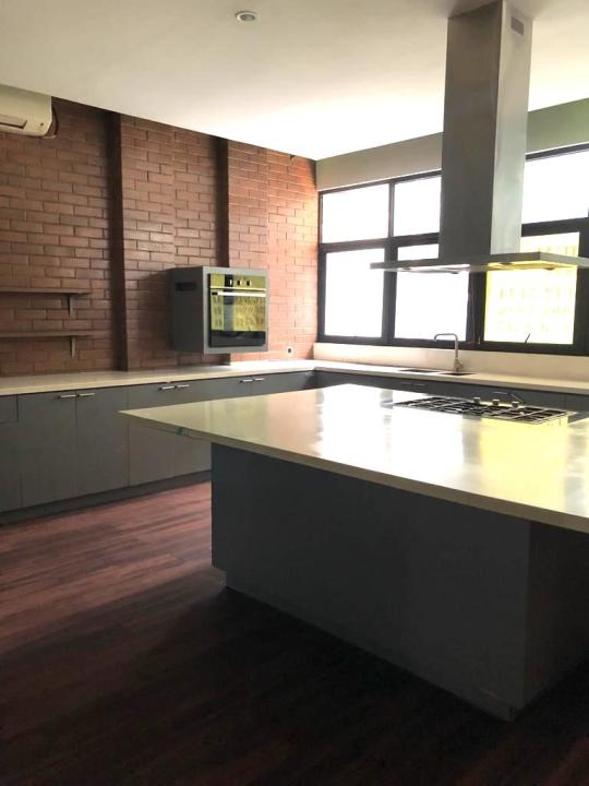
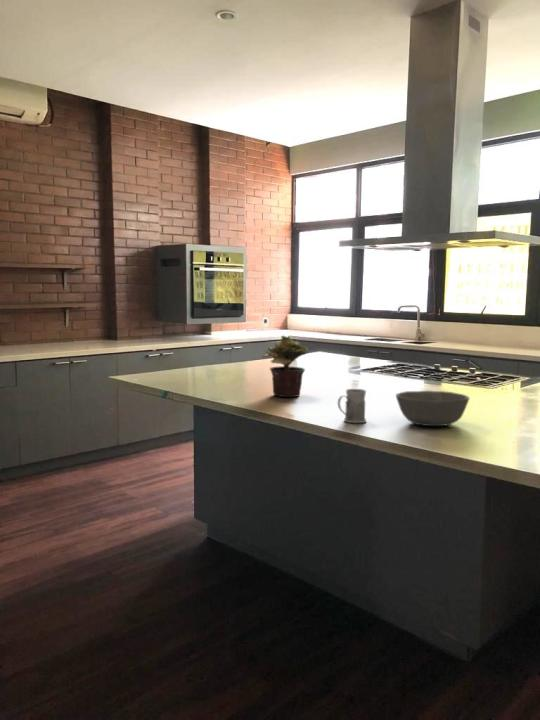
+ potted plant [262,335,309,398]
+ mug [337,388,367,424]
+ bowl [395,390,470,427]
